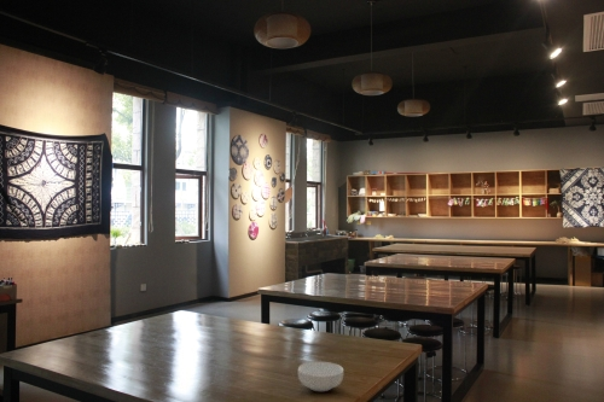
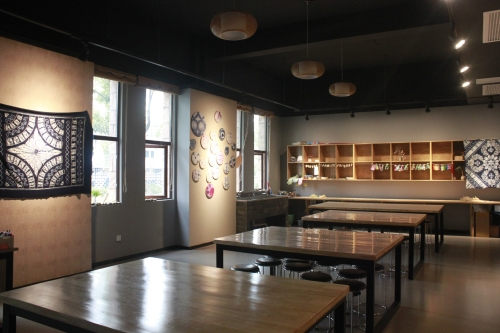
- cereal bowl [297,361,344,392]
